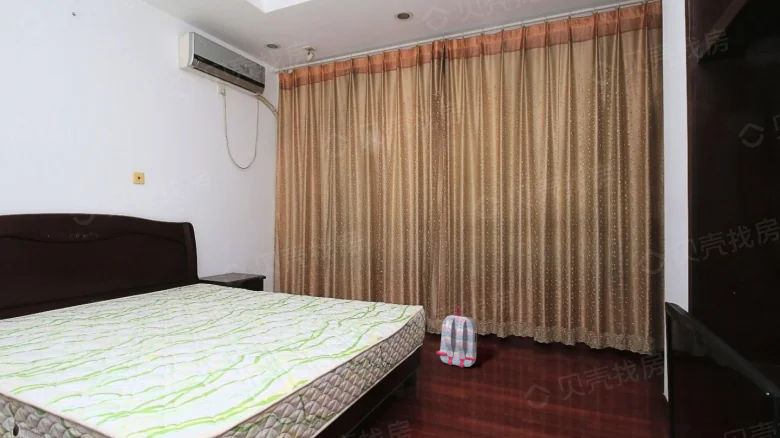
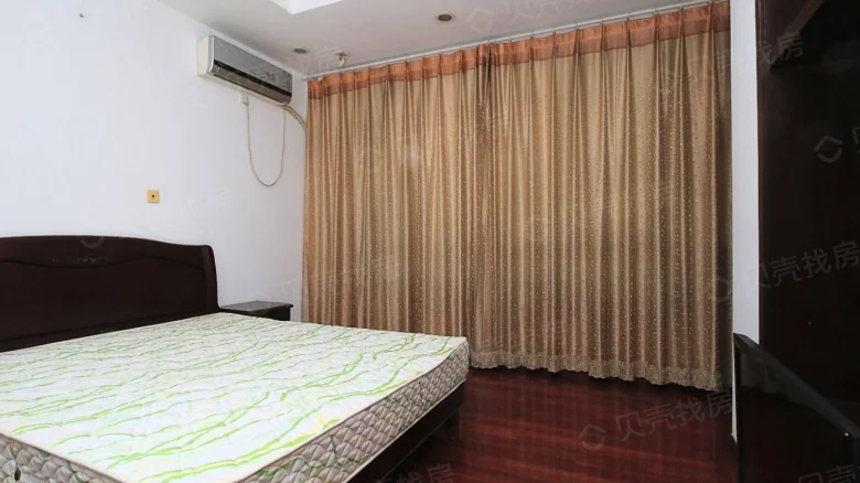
- backpack [435,305,478,369]
